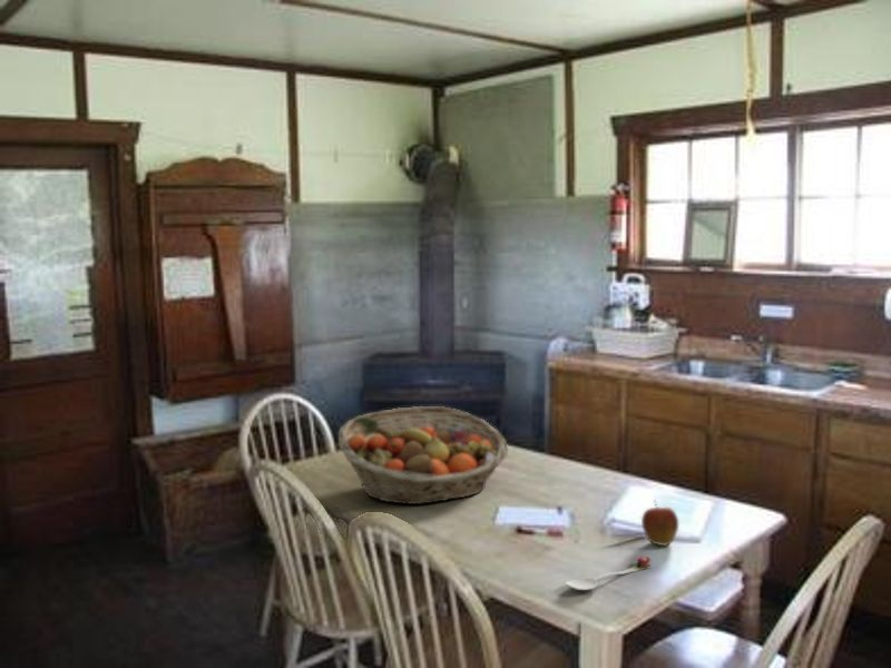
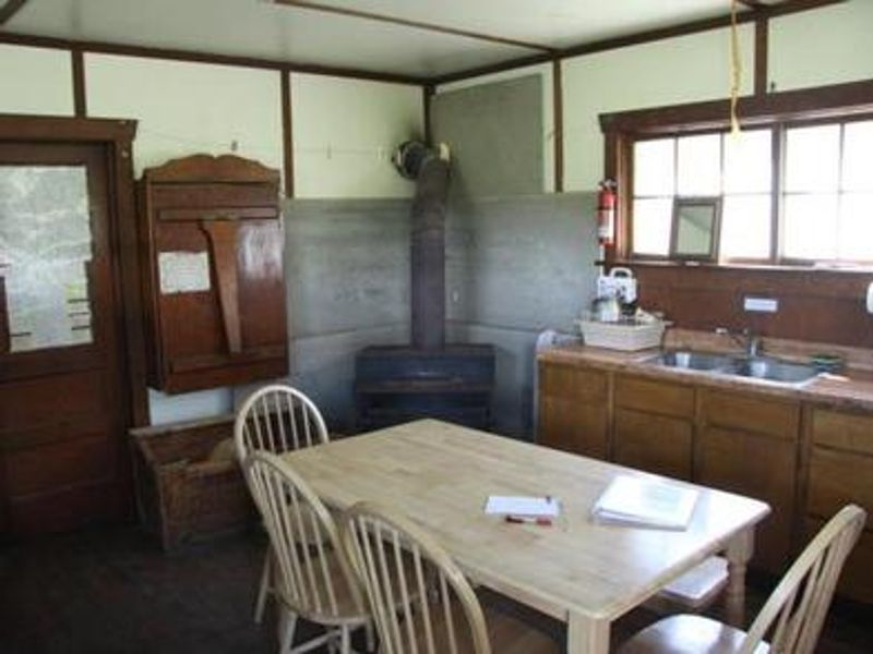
- apple [640,499,679,547]
- fruit basket [337,405,509,505]
- spoon [564,556,653,591]
